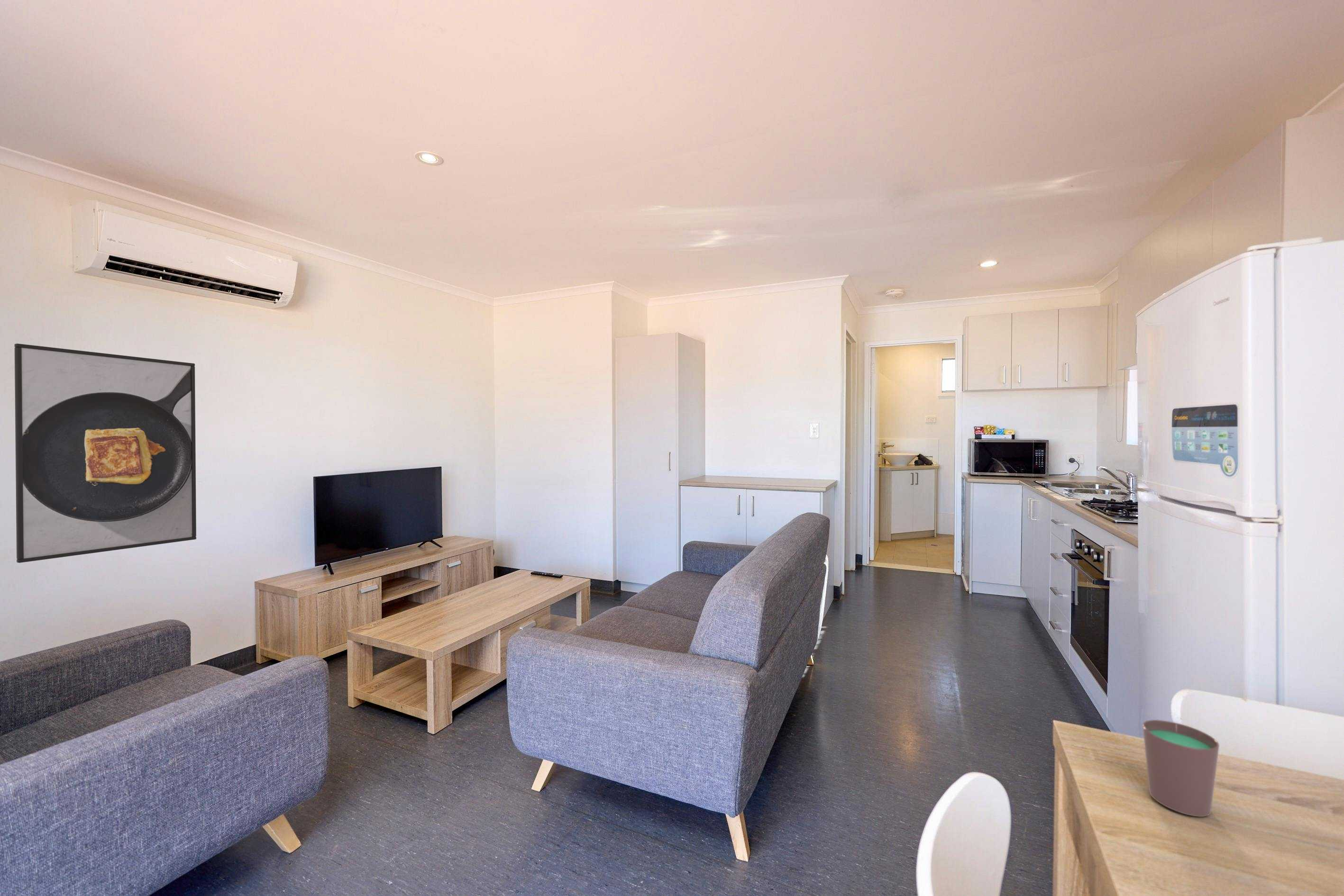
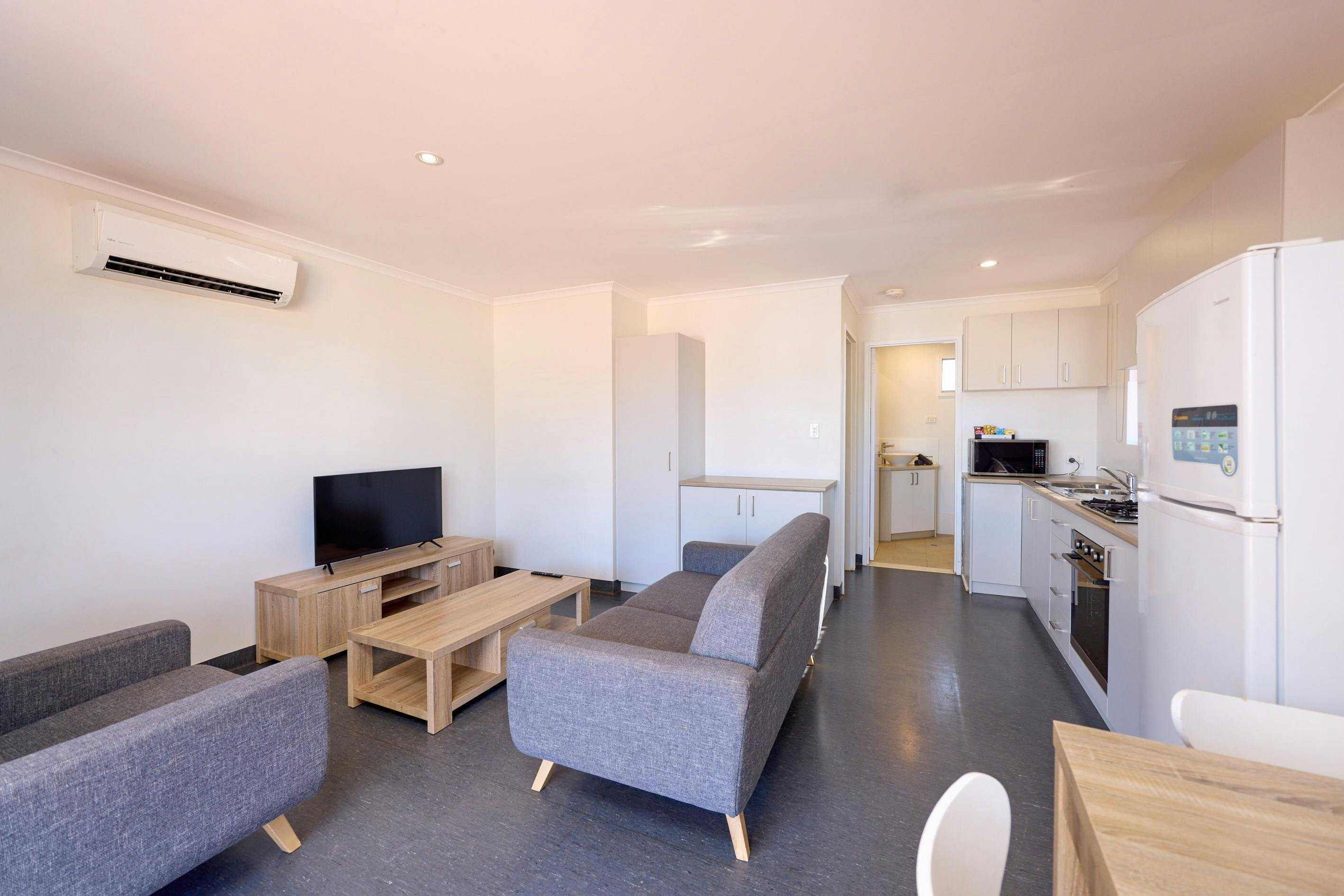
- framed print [14,343,197,563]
- cup [1142,719,1220,817]
